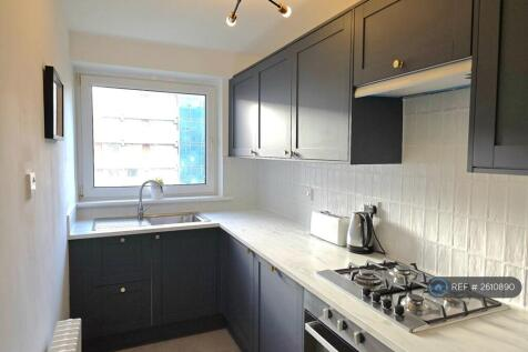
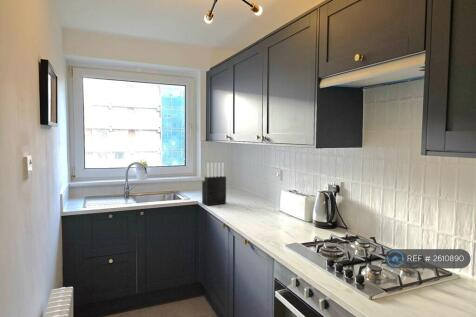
+ knife block [201,162,227,206]
